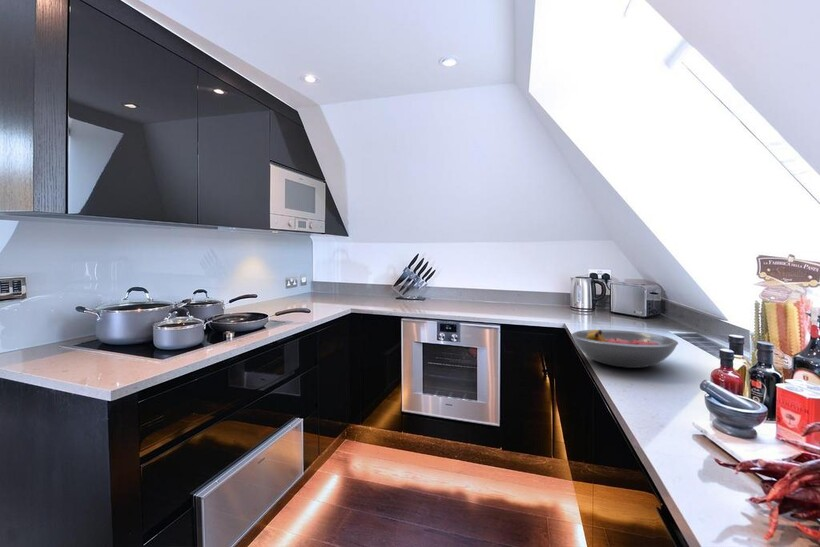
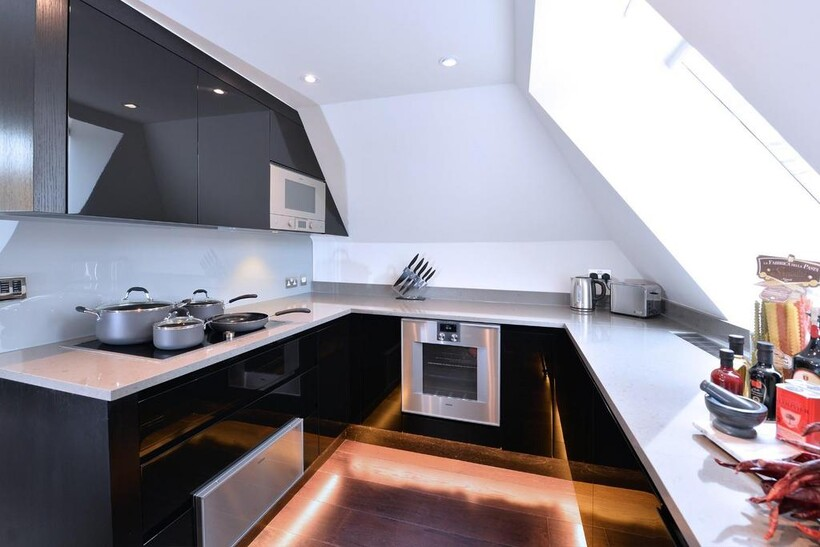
- fruit bowl [571,329,679,369]
